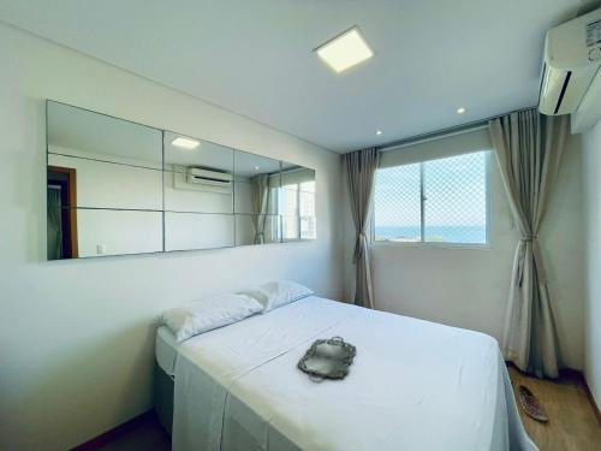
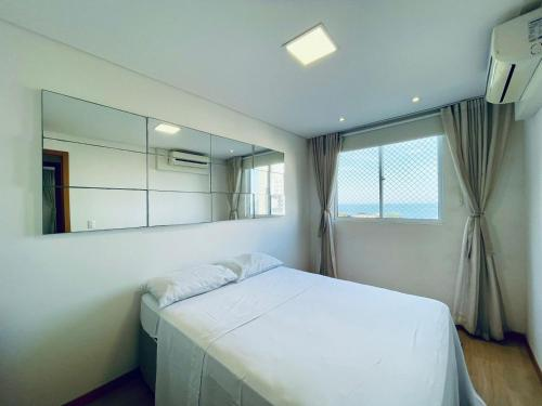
- shoe [516,384,549,422]
- serving tray [296,336,357,379]
